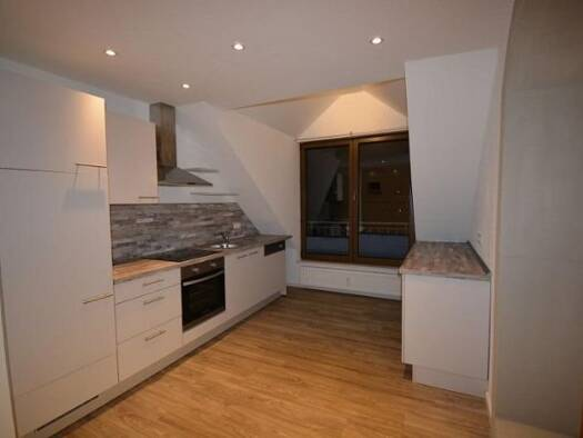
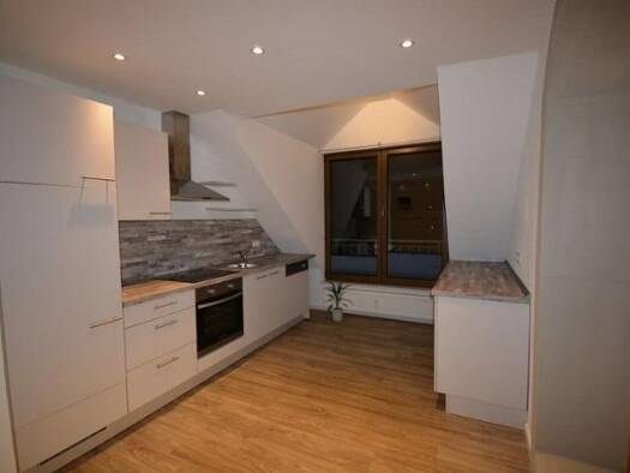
+ indoor plant [322,277,355,323]
